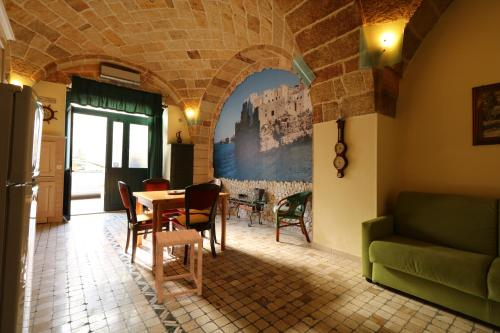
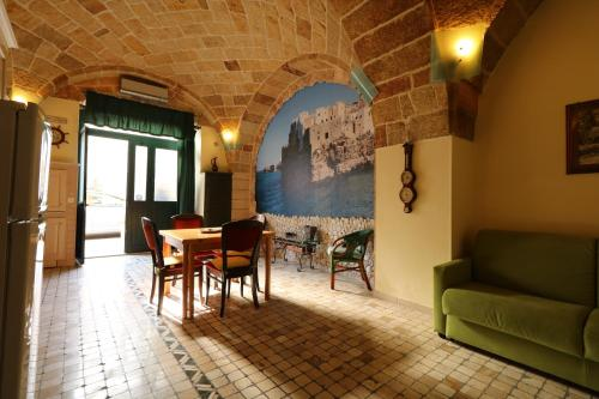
- side table [154,228,204,305]
